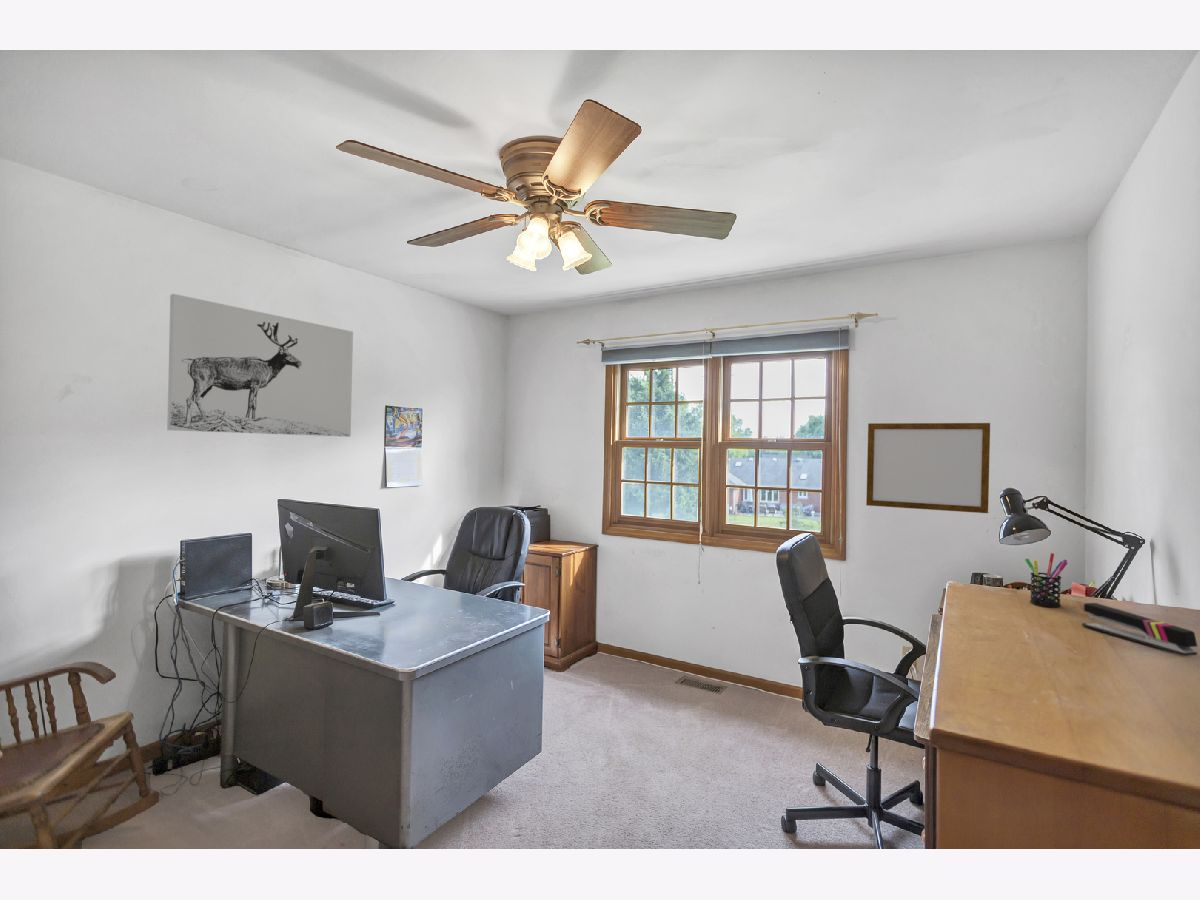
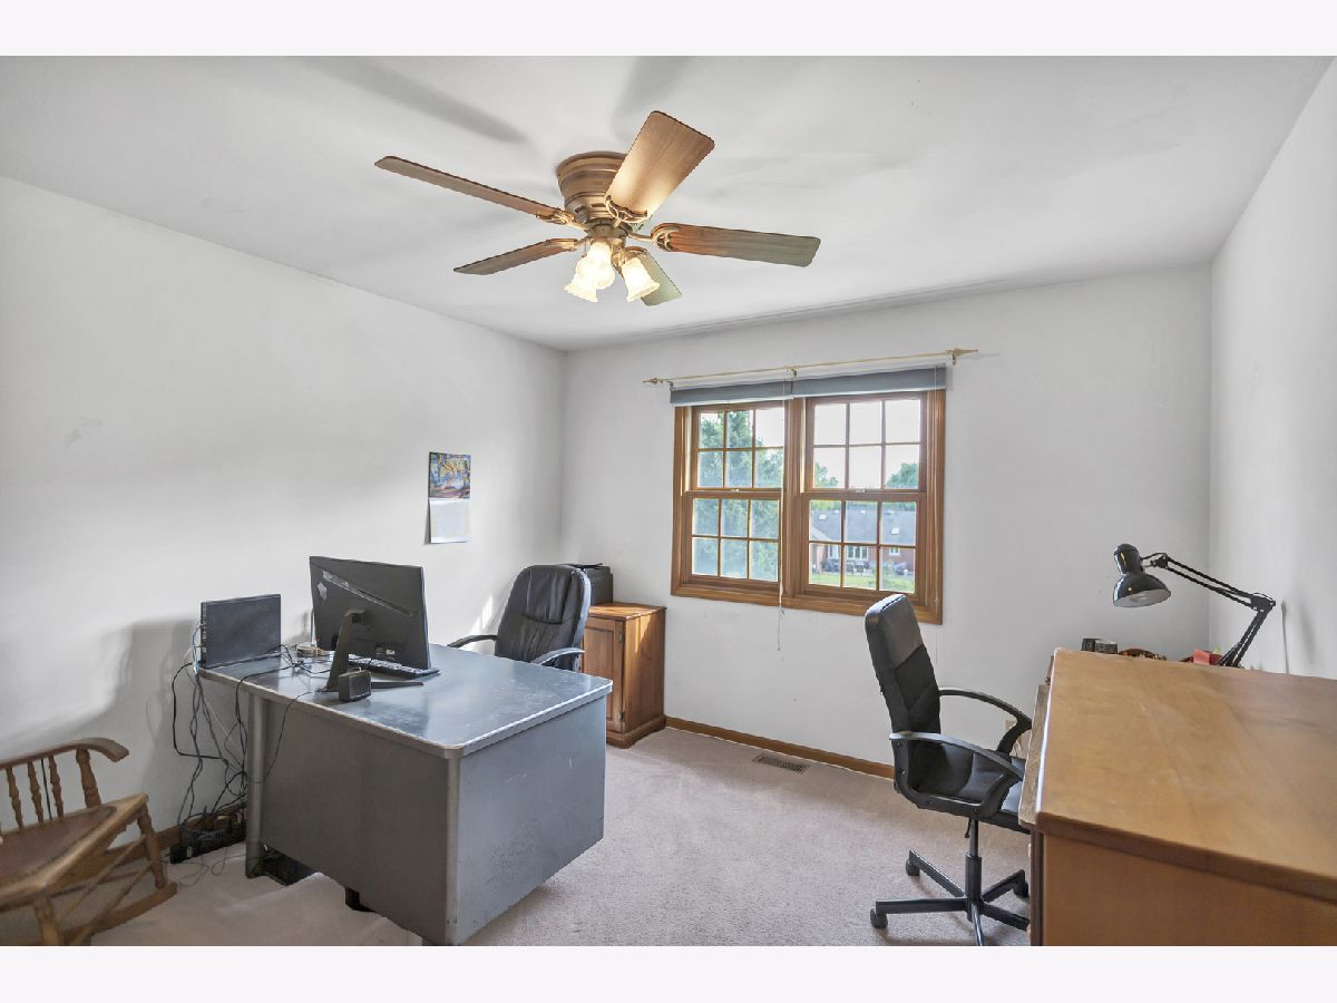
- stapler [1081,602,1198,657]
- pen holder [1024,552,1068,608]
- wall art [166,293,354,438]
- writing board [865,422,991,514]
